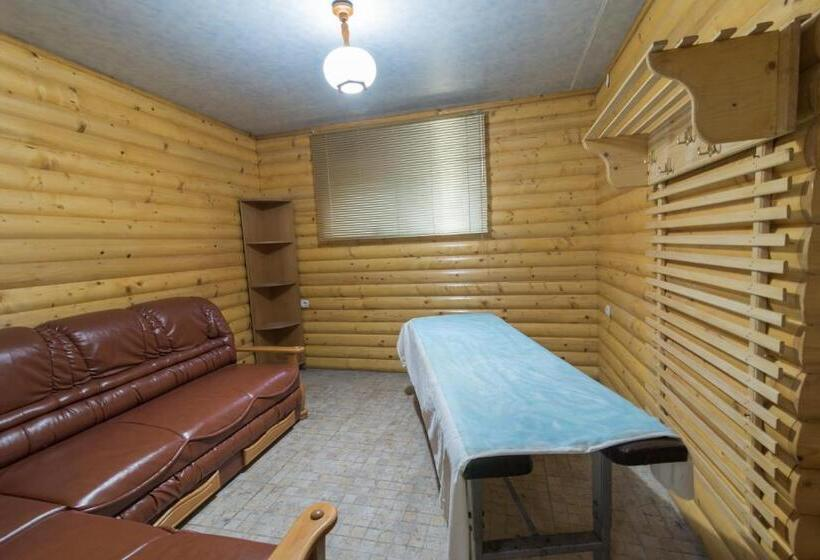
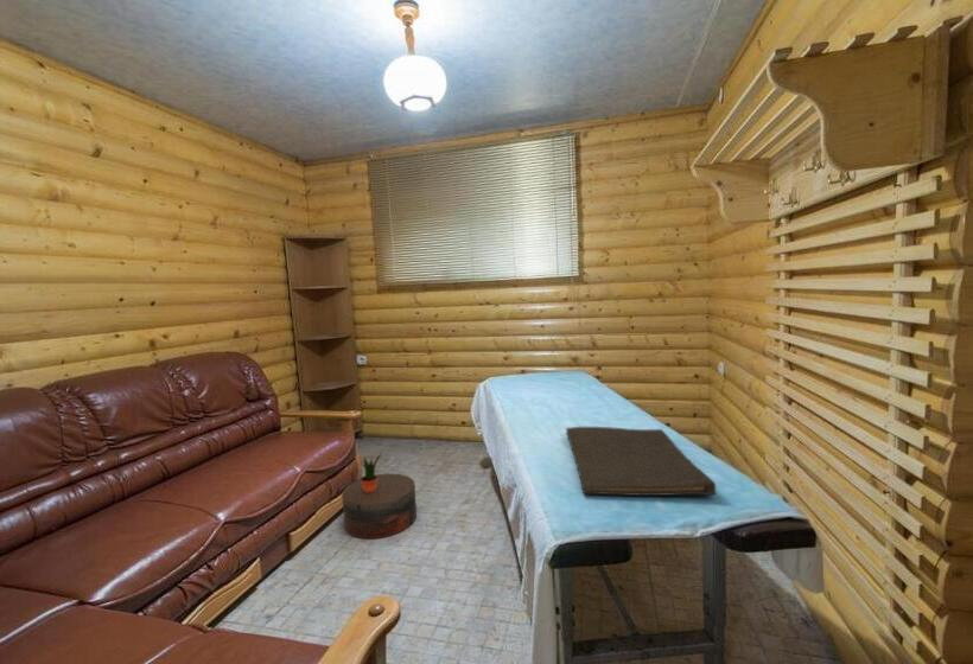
+ stool [341,472,418,540]
+ potted plant [360,452,382,493]
+ hand towel [565,426,717,497]
